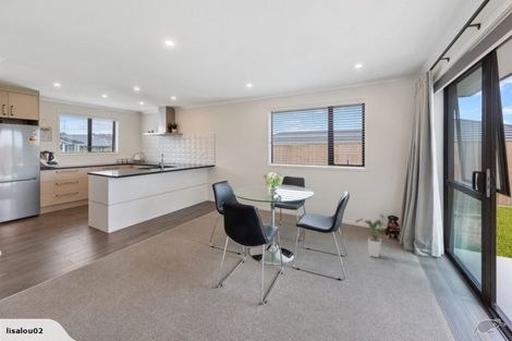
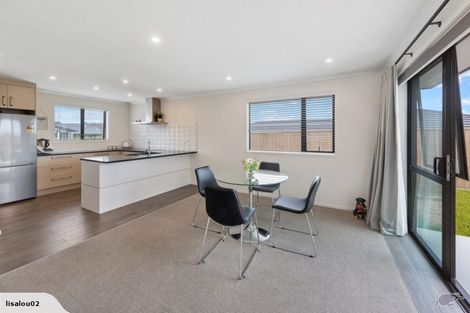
- house plant [354,212,388,258]
